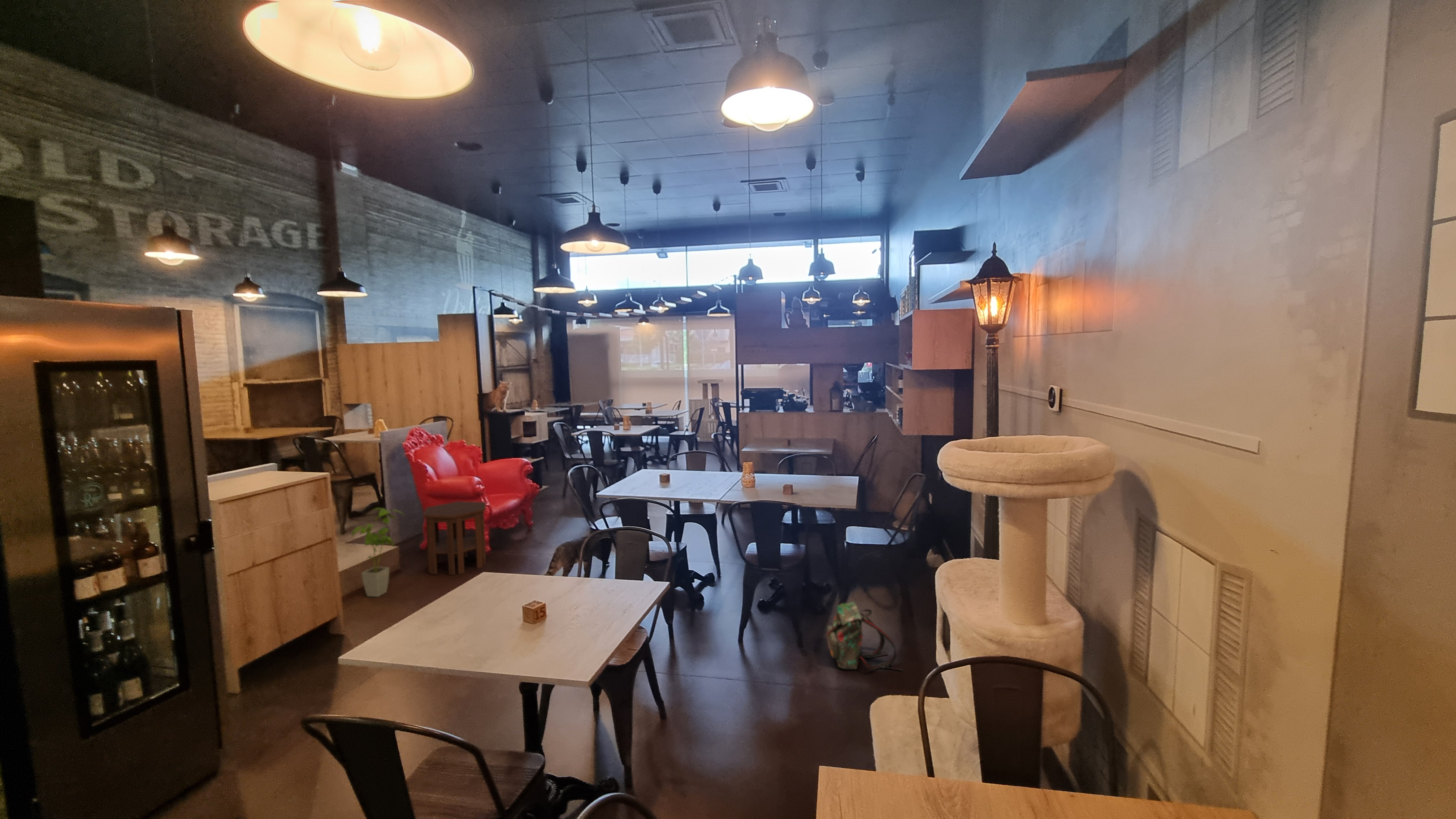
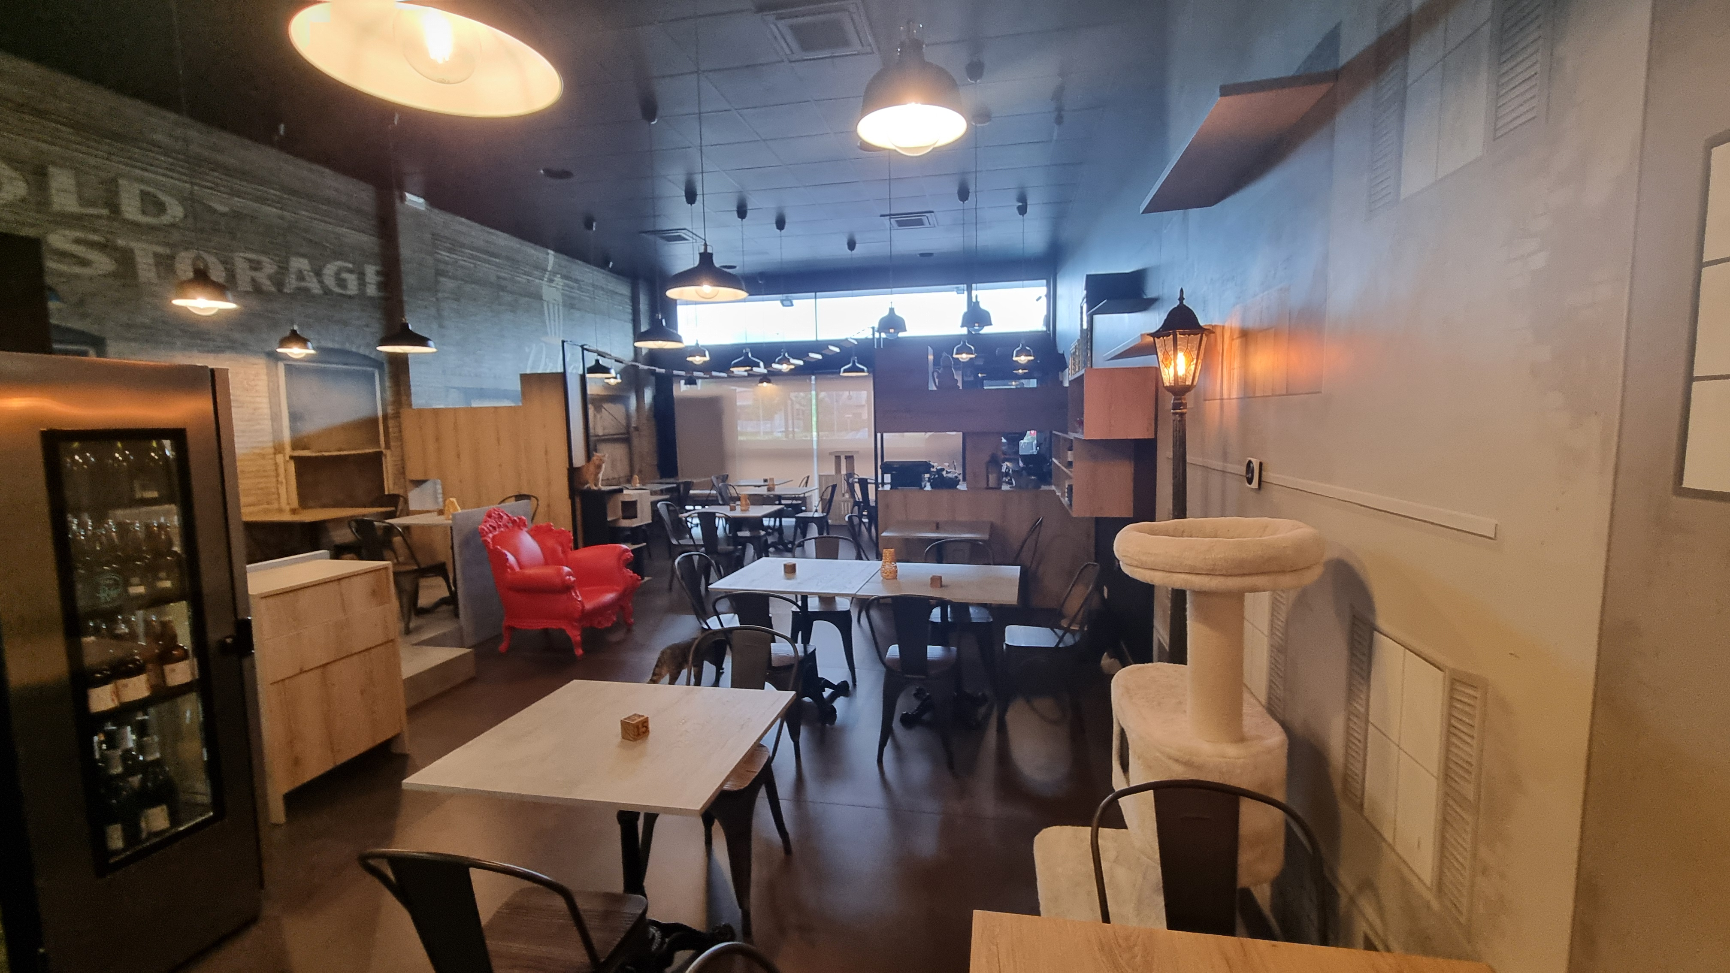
- backpack [827,602,902,672]
- side table [422,501,486,575]
- house plant [352,508,406,597]
